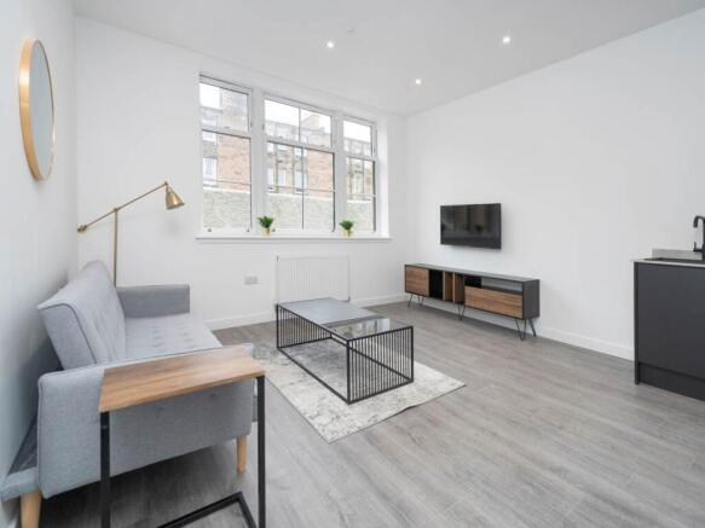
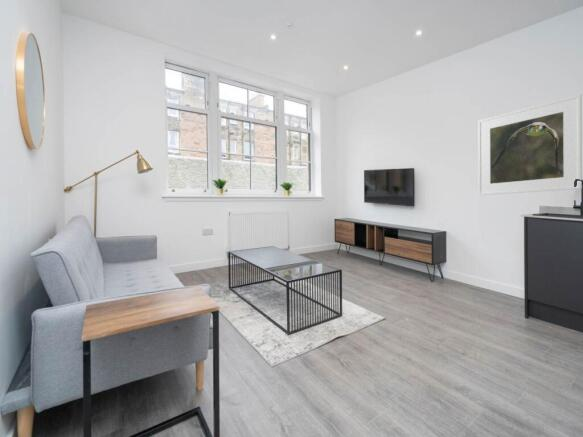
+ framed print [477,93,583,196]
